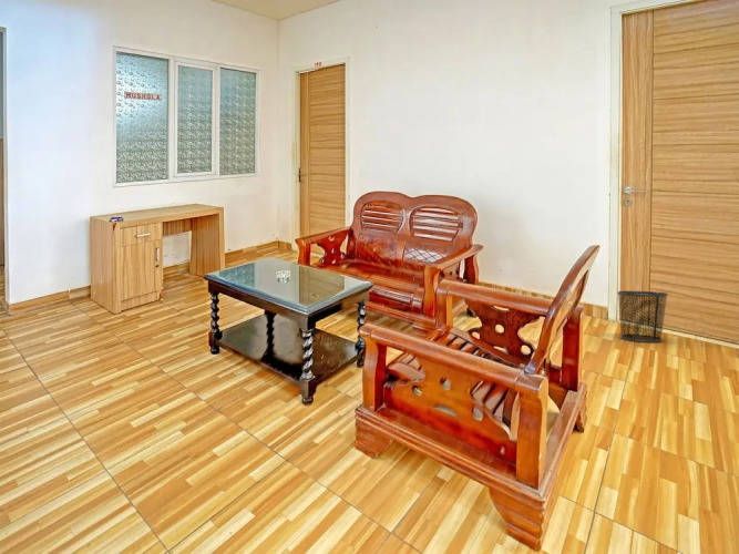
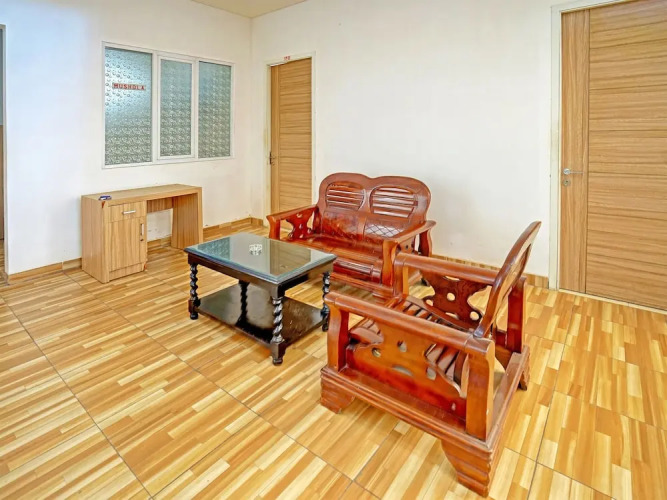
- waste bin [616,290,669,343]
